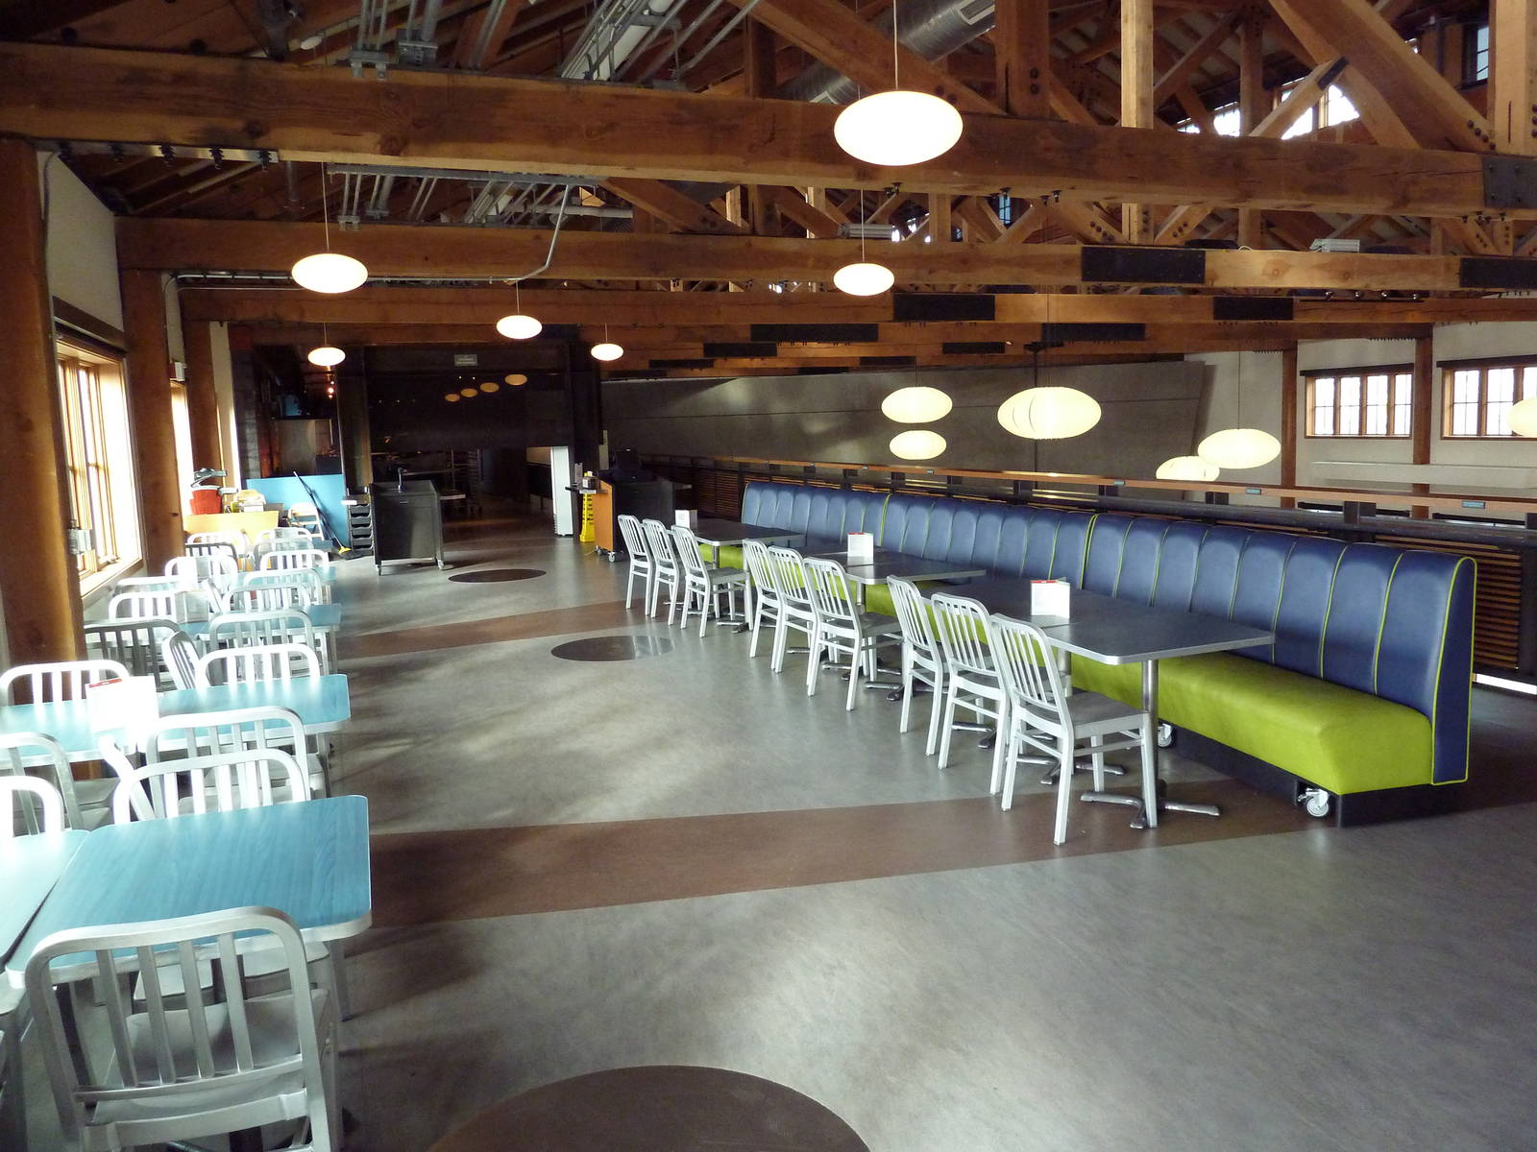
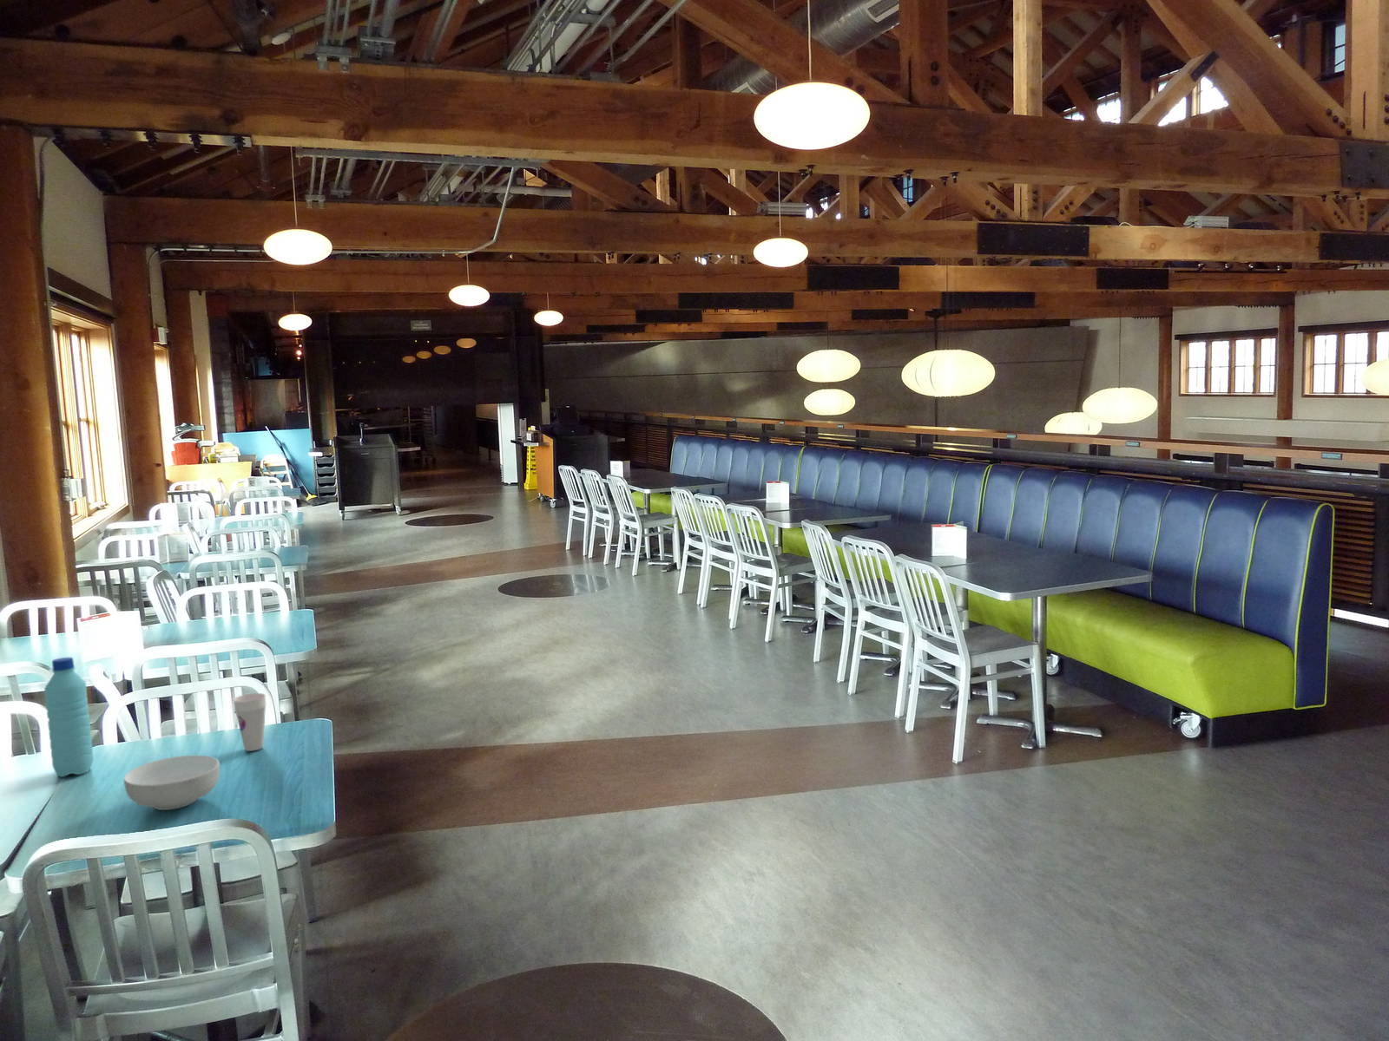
+ cereal bowl [124,755,221,811]
+ cup [233,692,267,752]
+ water bottle [44,657,95,777]
